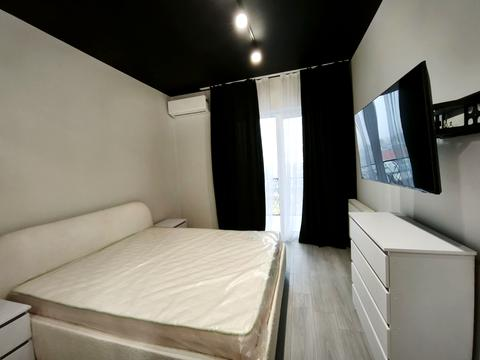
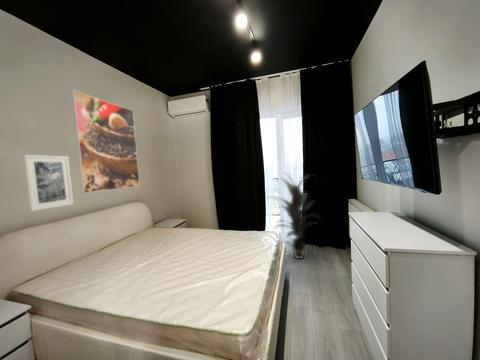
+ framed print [22,154,74,212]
+ indoor plant [267,171,322,260]
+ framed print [71,89,141,194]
